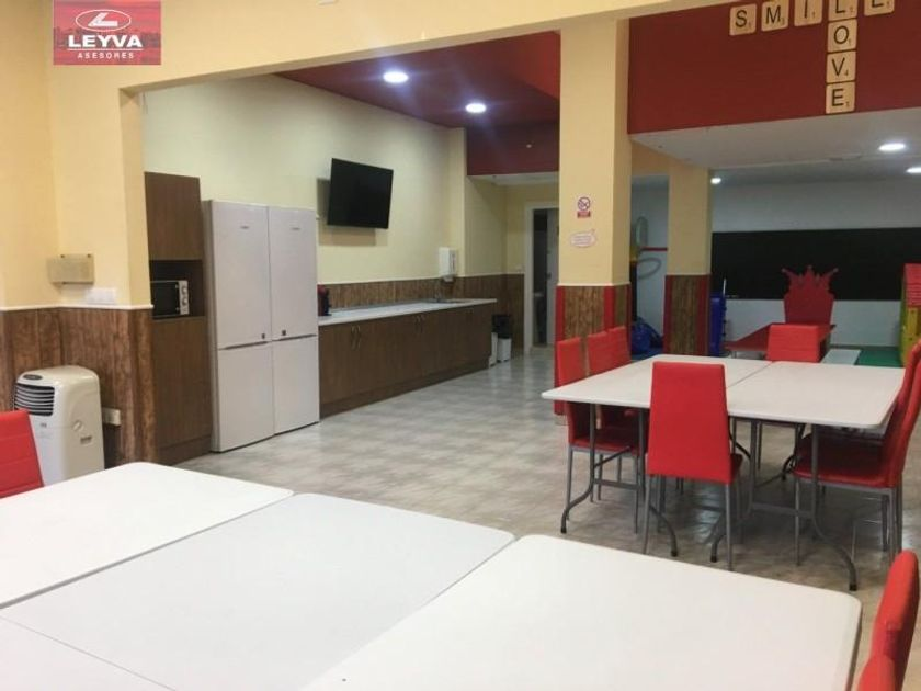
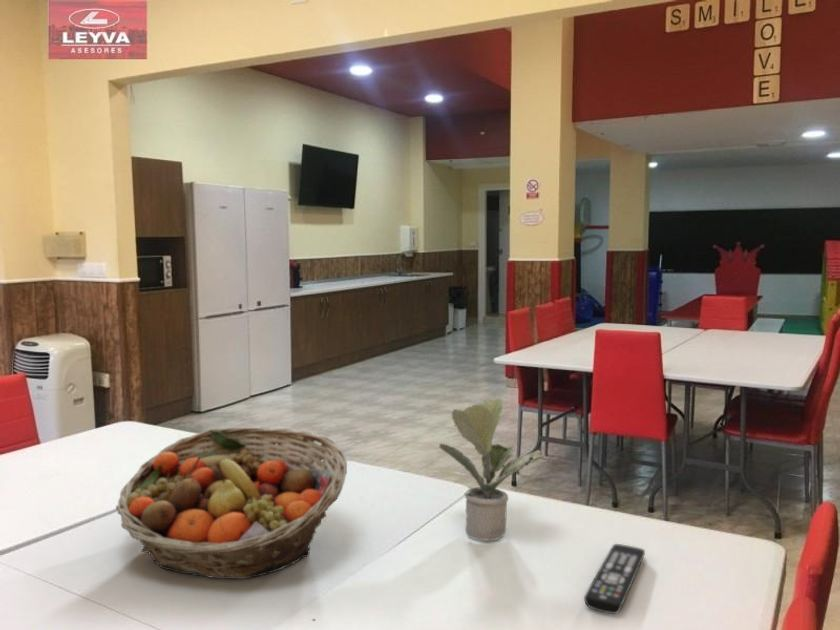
+ potted plant [438,396,544,542]
+ fruit basket [115,426,348,580]
+ remote control [583,543,646,615]
